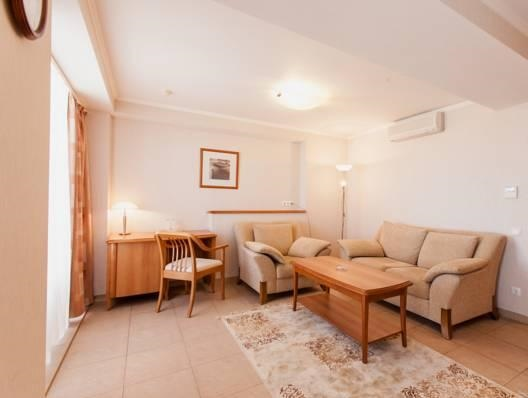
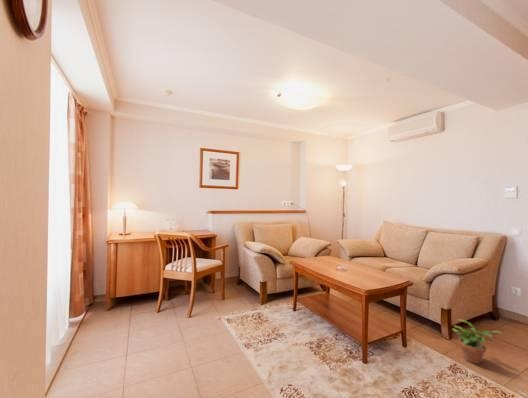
+ potted plant [451,318,503,365]
